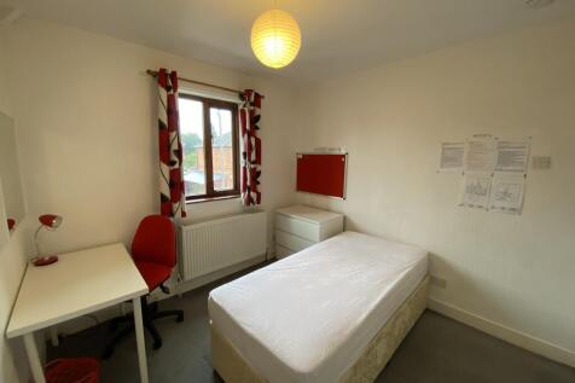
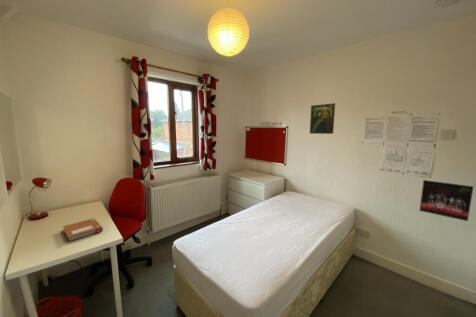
+ notebook [62,217,104,243]
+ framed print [309,102,336,135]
+ album cover [419,179,474,222]
